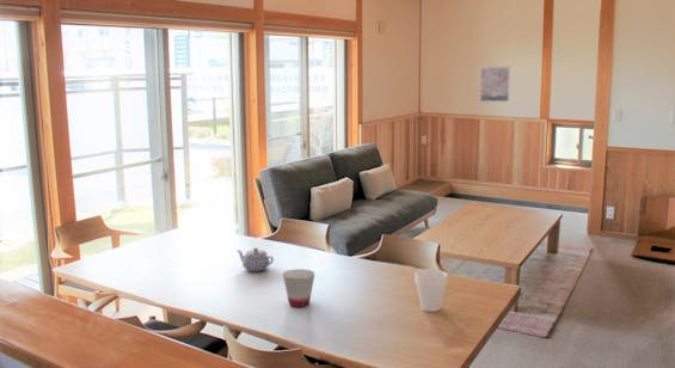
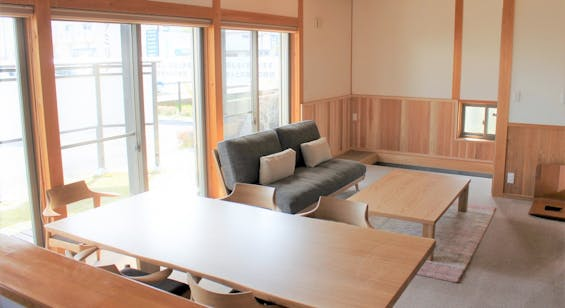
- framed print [479,66,511,103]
- cup [413,268,449,313]
- cup [282,268,315,308]
- teapot [235,246,275,272]
